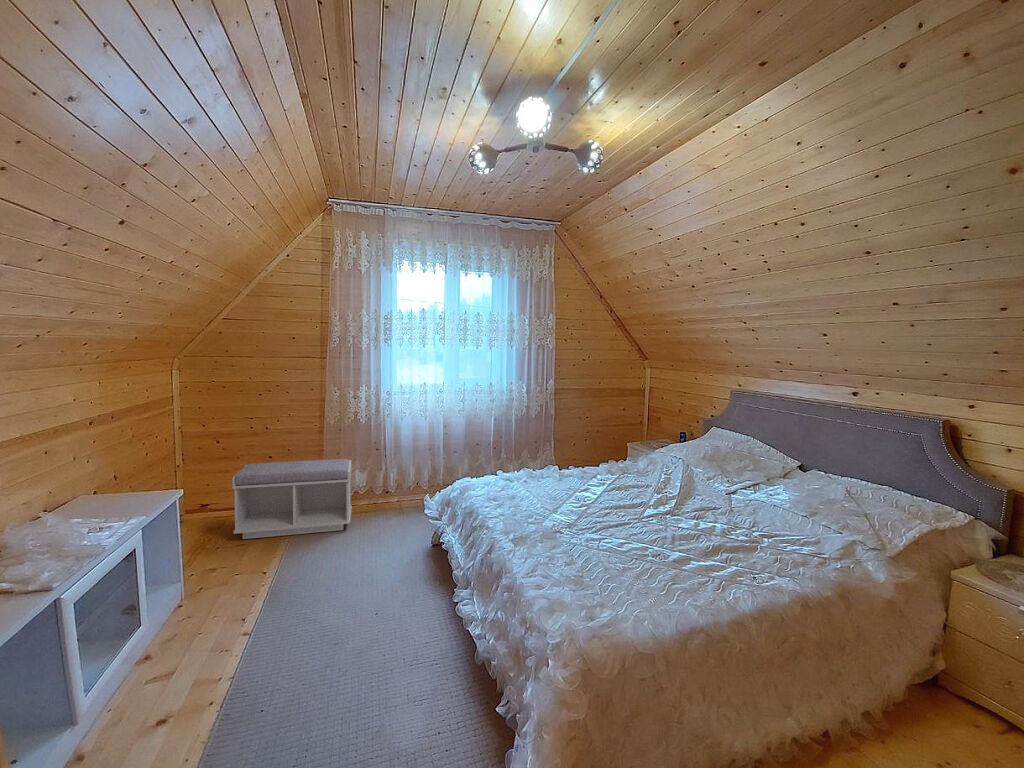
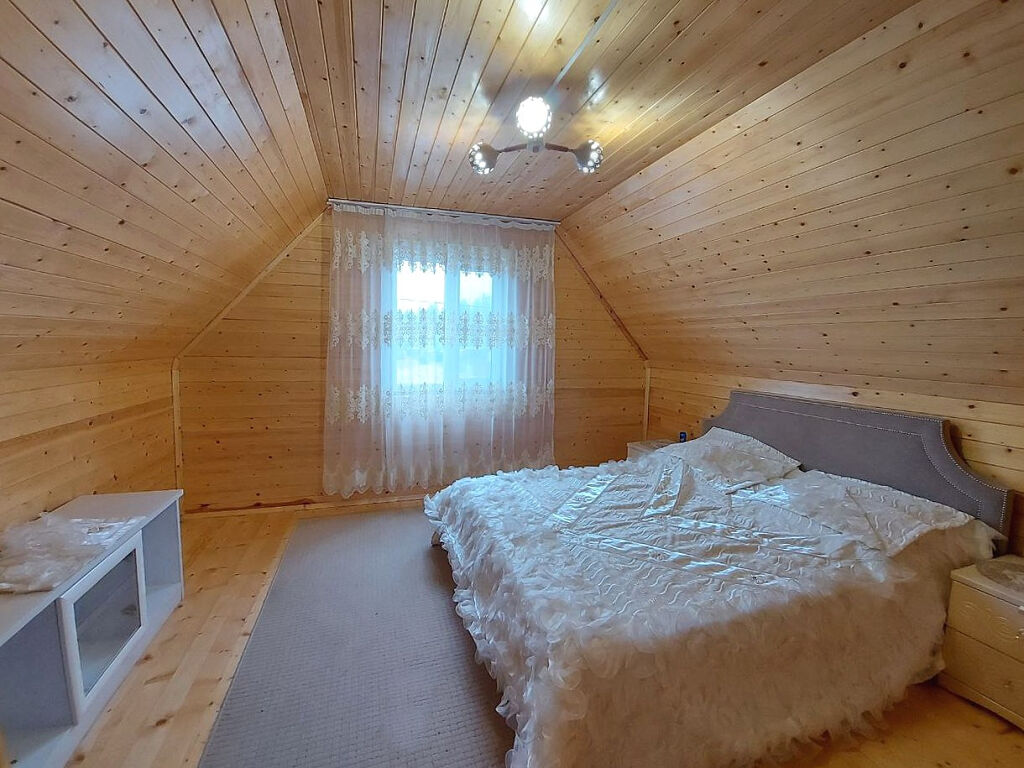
- bench [231,458,353,540]
